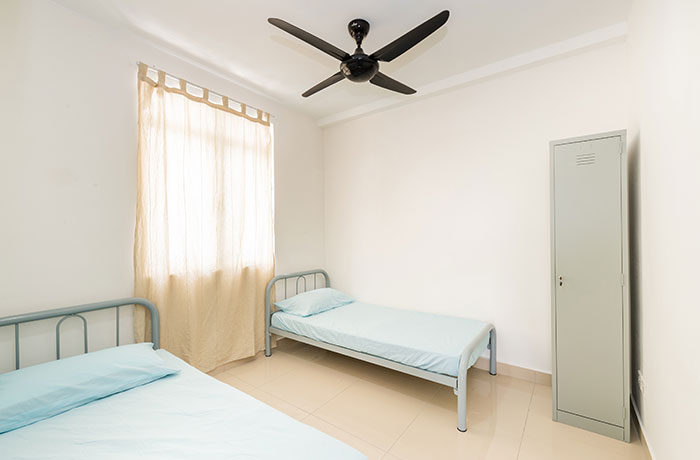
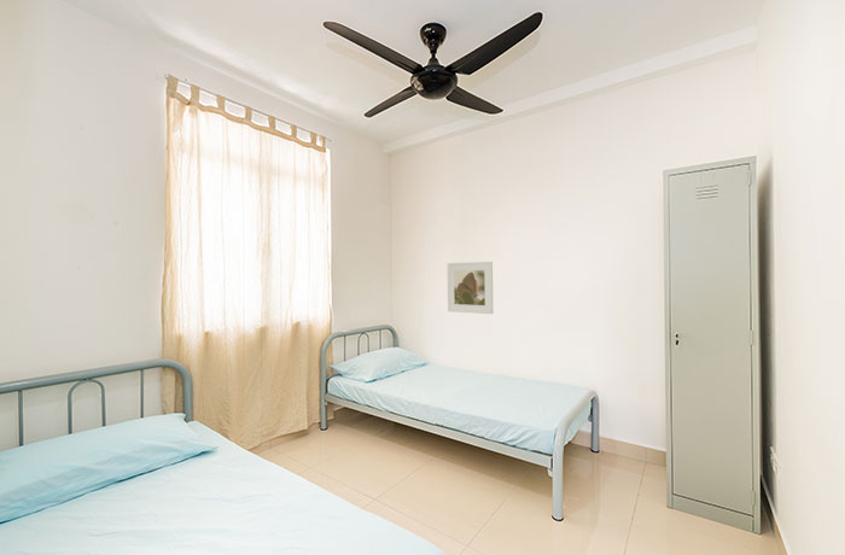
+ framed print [447,261,495,315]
